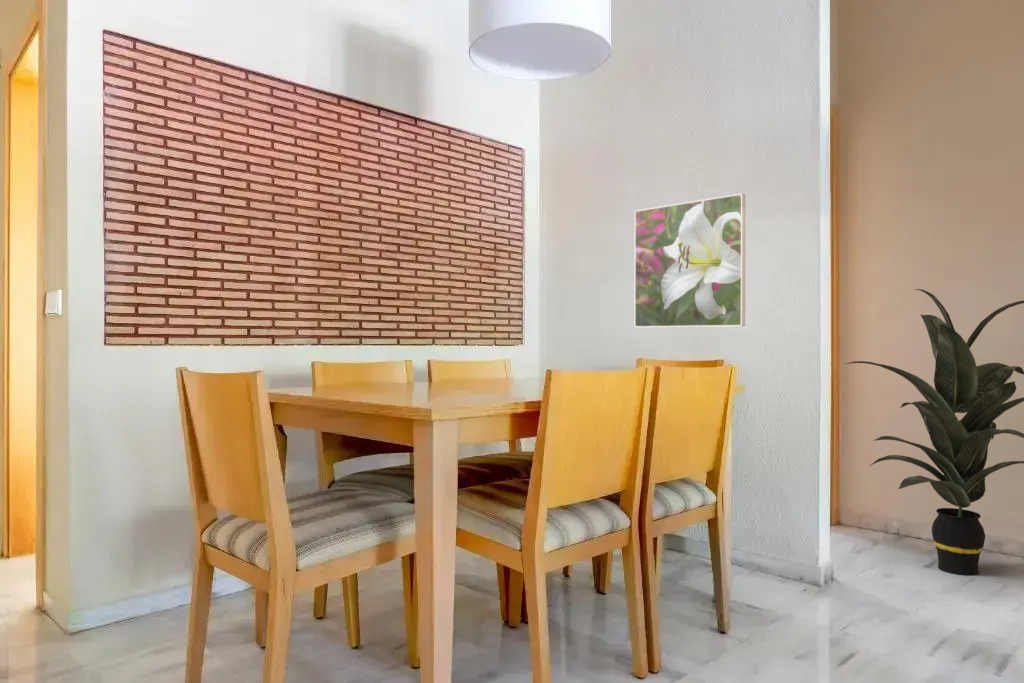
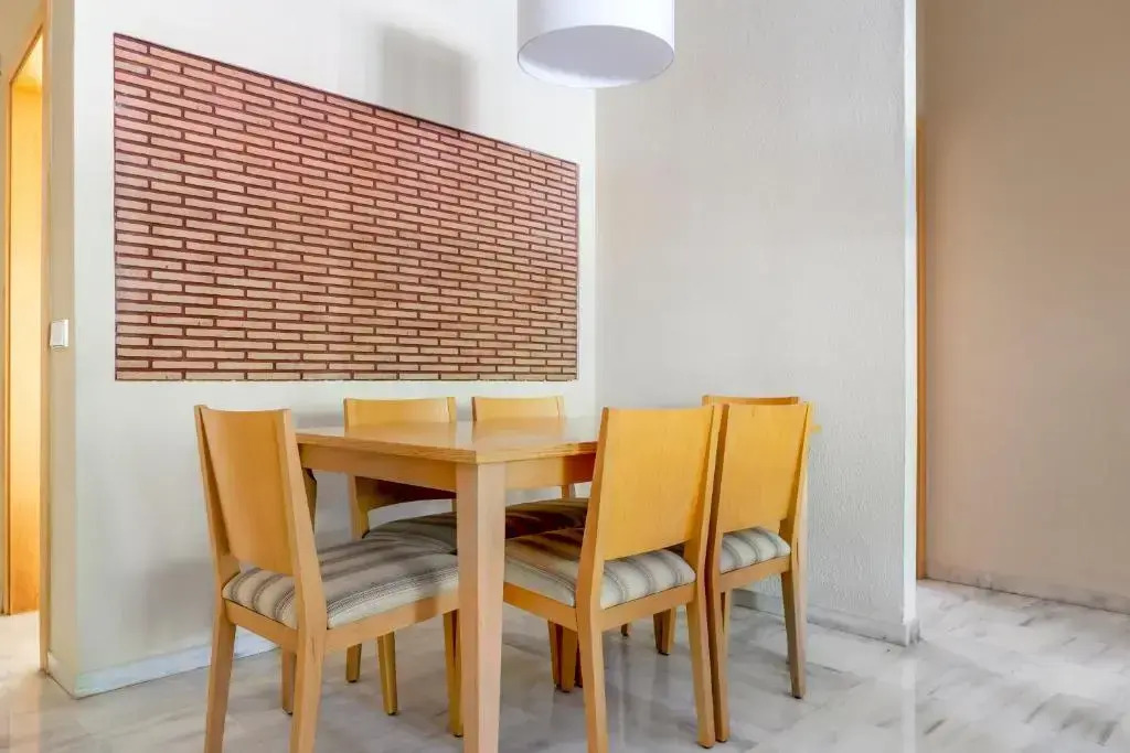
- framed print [634,193,746,328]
- indoor plant [845,288,1024,577]
